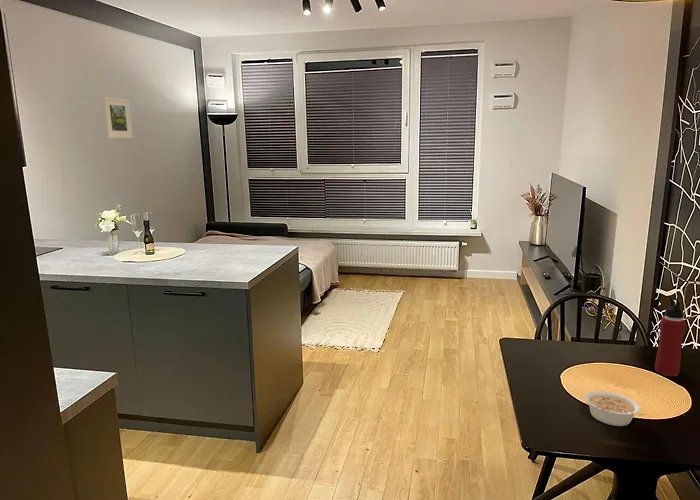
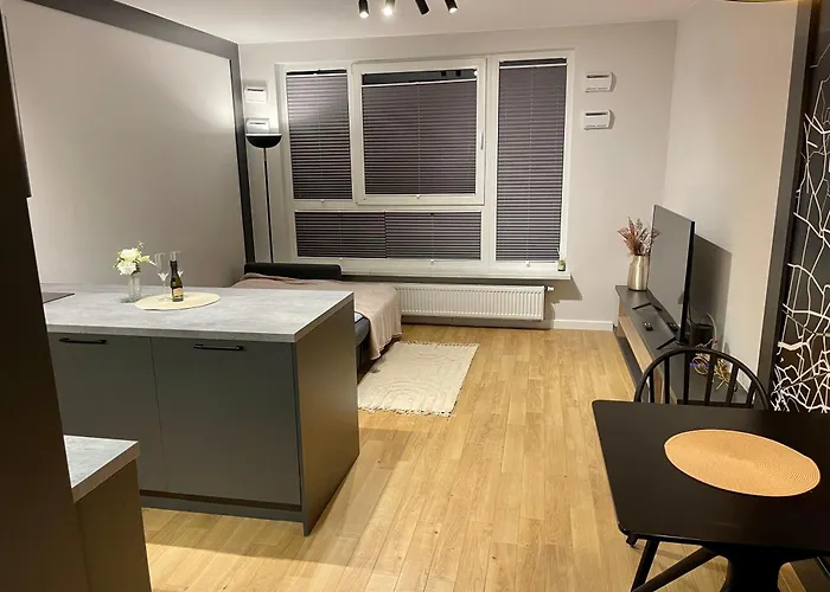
- water bottle [654,295,686,377]
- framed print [101,95,134,139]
- legume [584,390,645,427]
